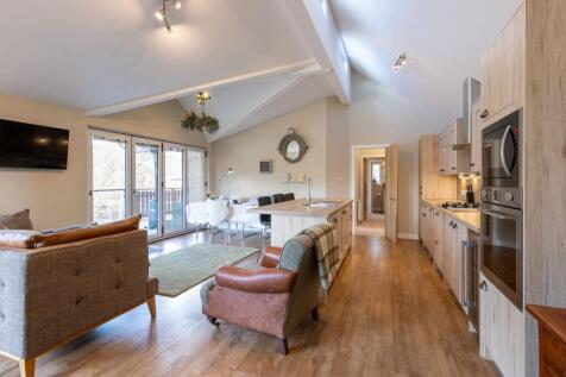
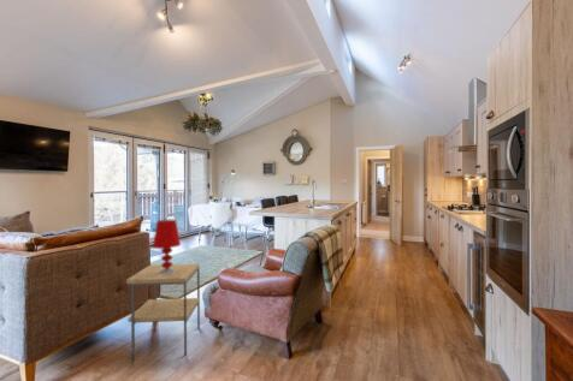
+ side table [125,263,201,358]
+ table lamp [152,219,182,274]
